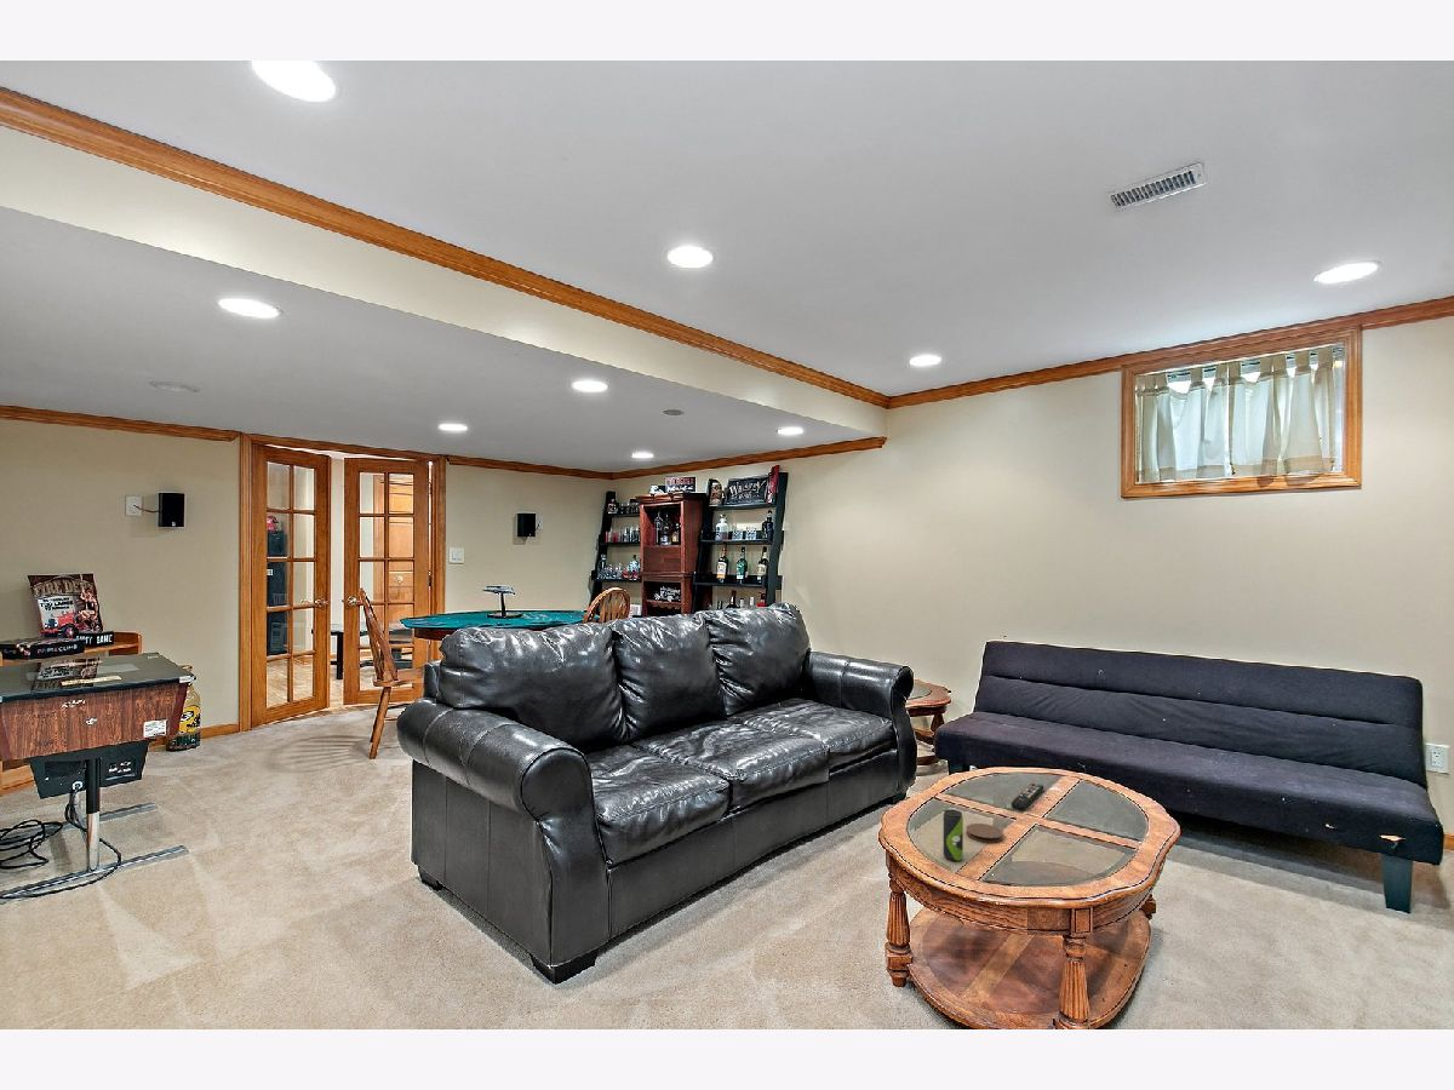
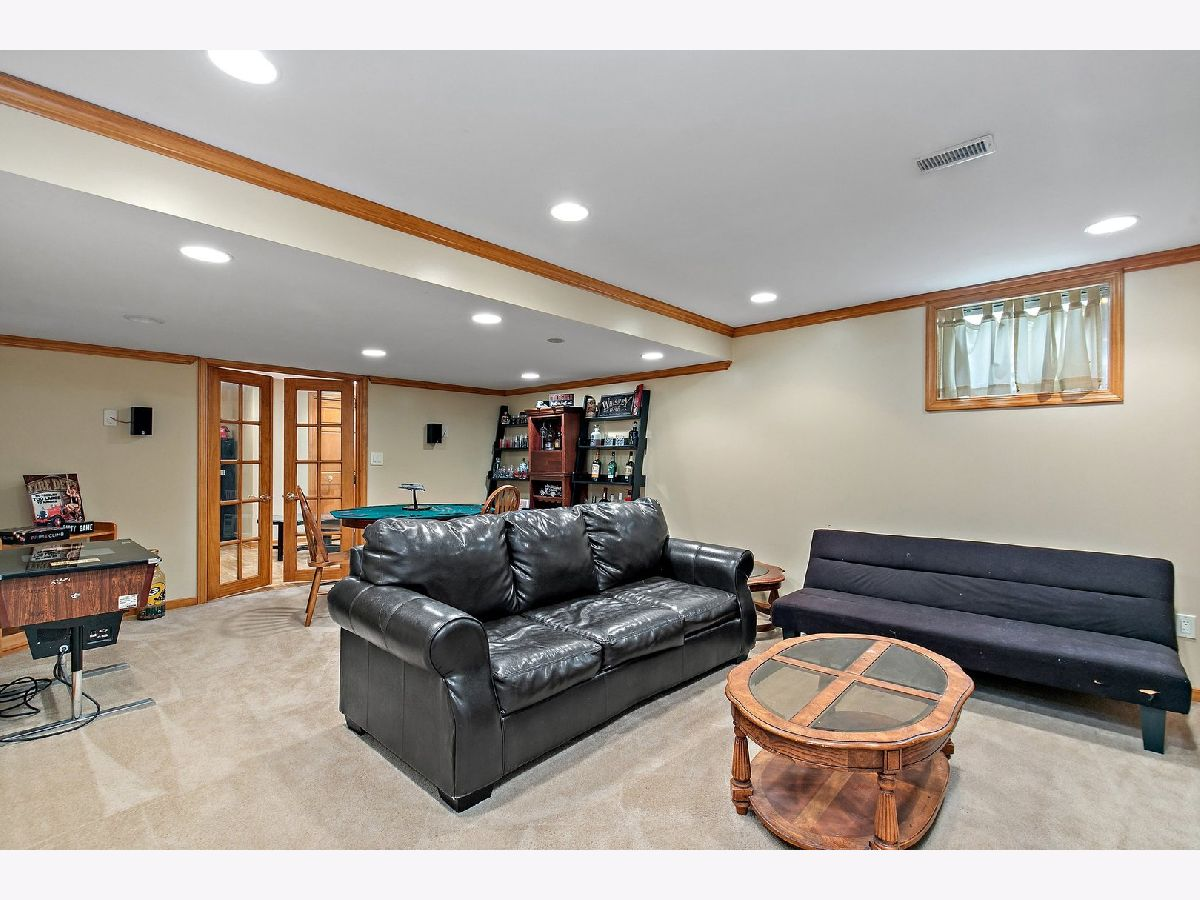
- coaster [966,822,1004,844]
- beverage can [941,809,964,862]
- remote control [1011,782,1044,811]
